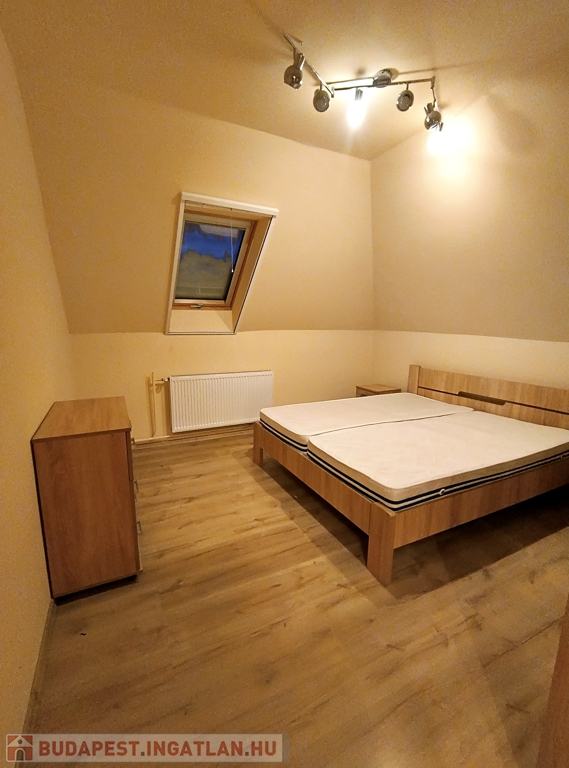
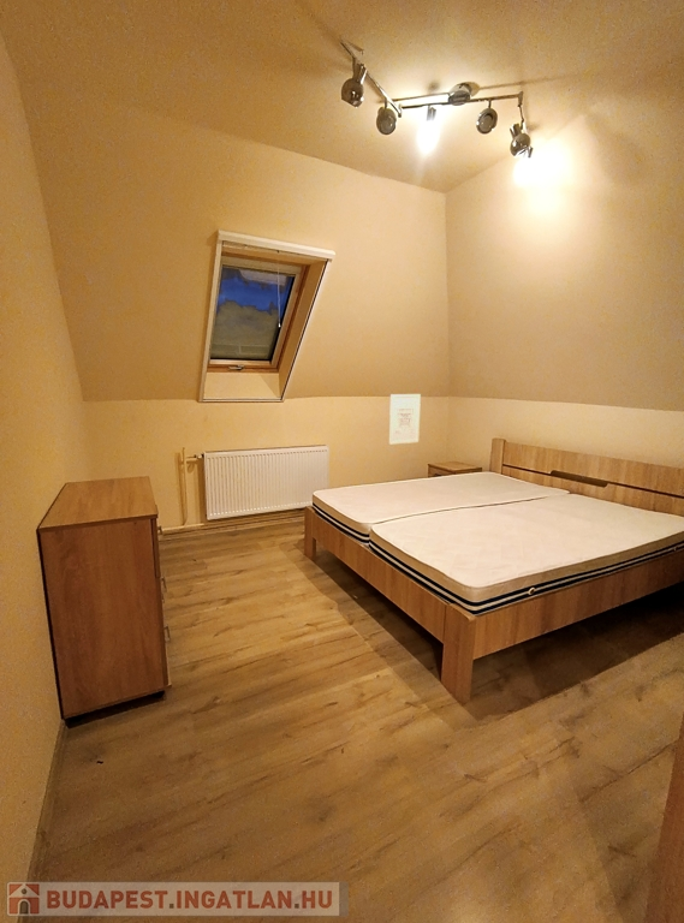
+ wall art [388,393,422,446]
